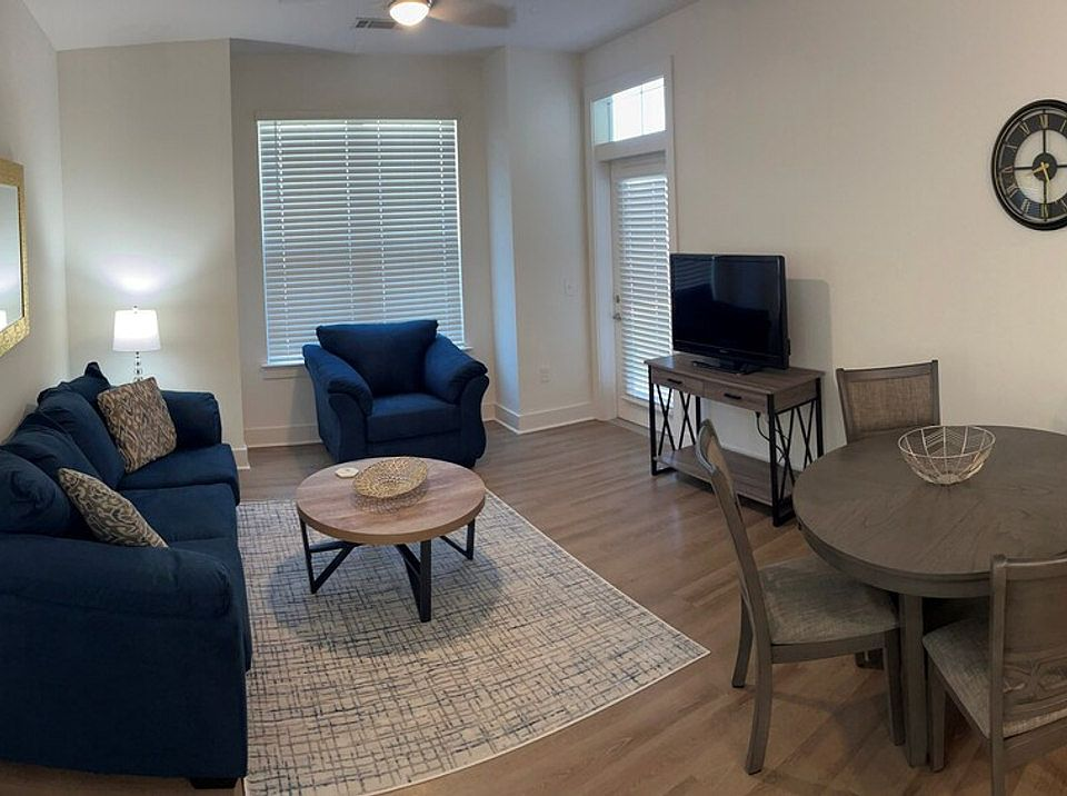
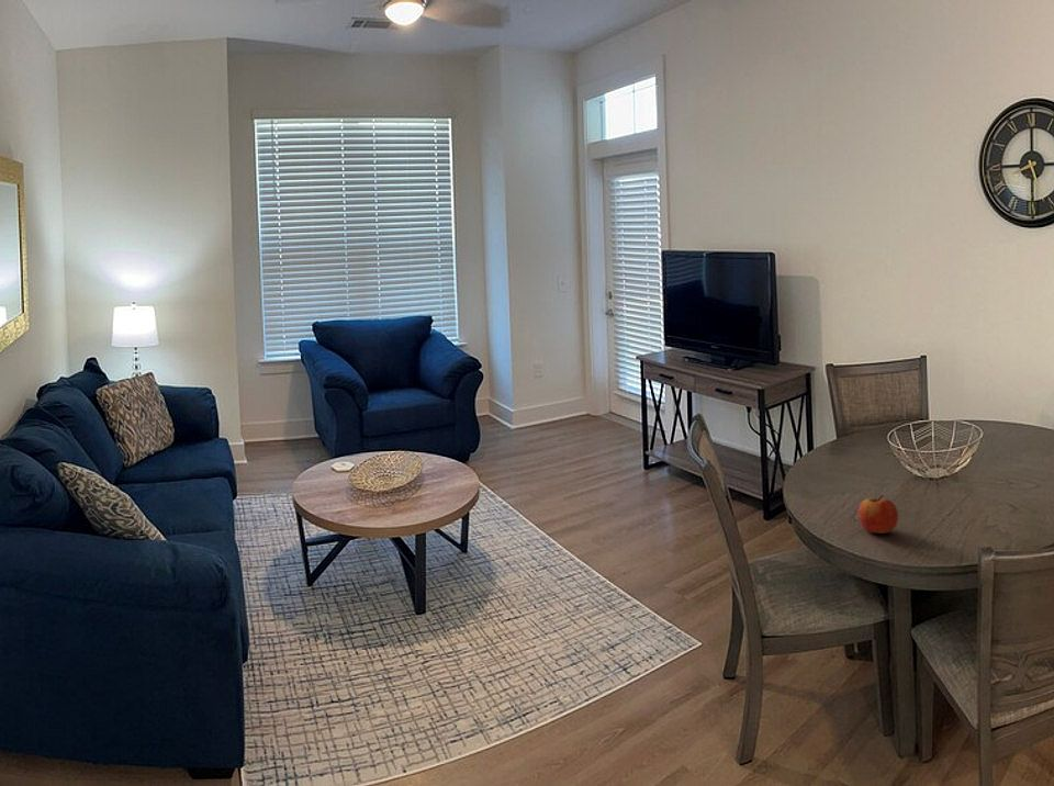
+ apple [857,494,899,535]
